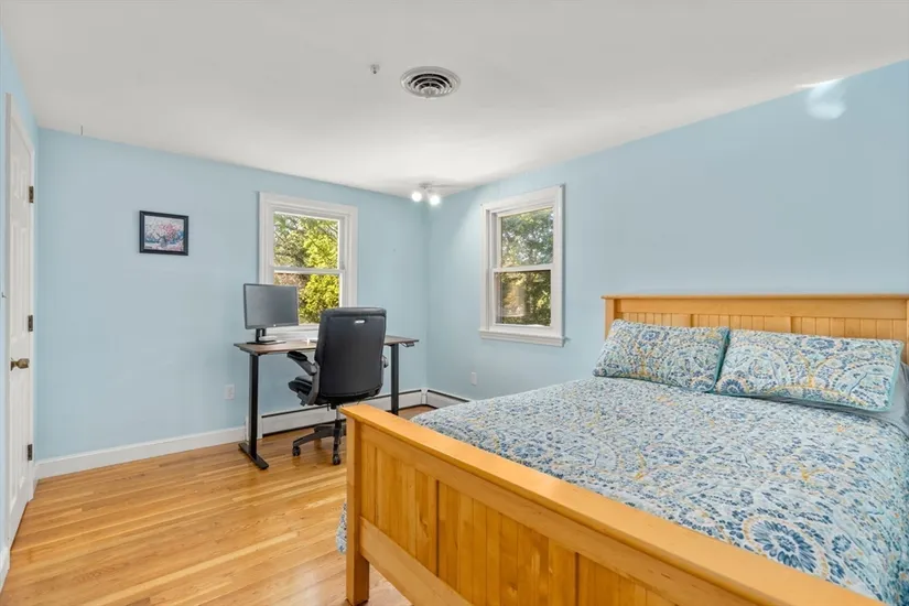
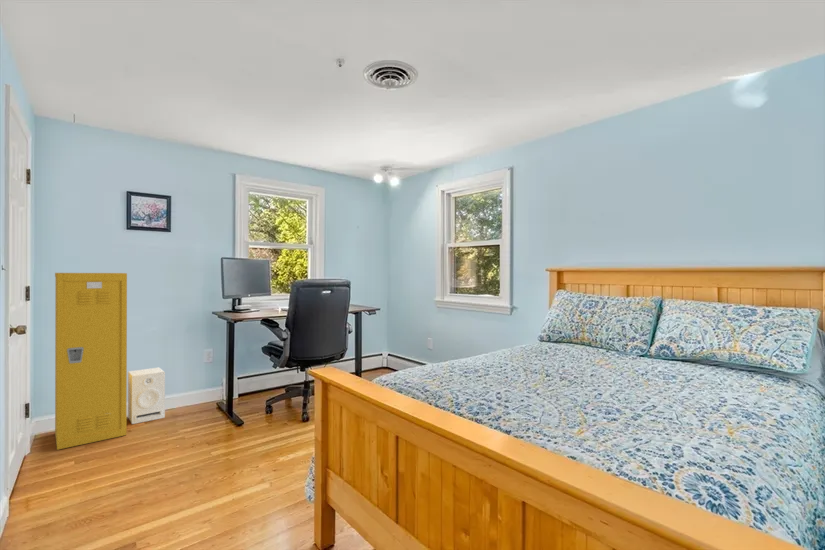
+ stereo [127,367,166,425]
+ locker [54,272,128,451]
